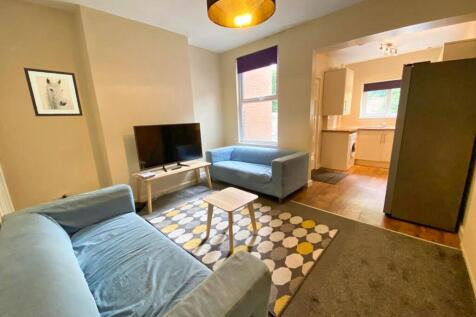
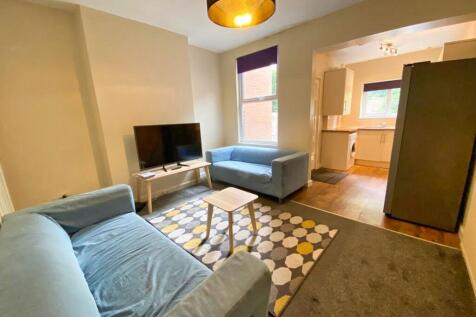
- wall art [23,67,84,117]
